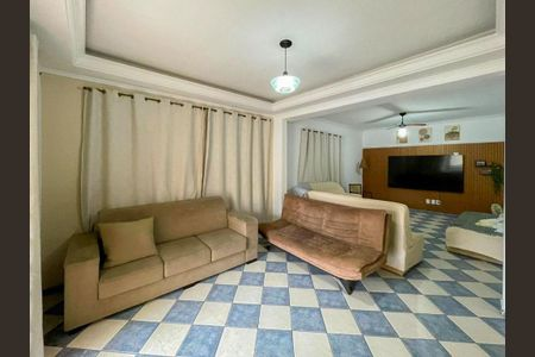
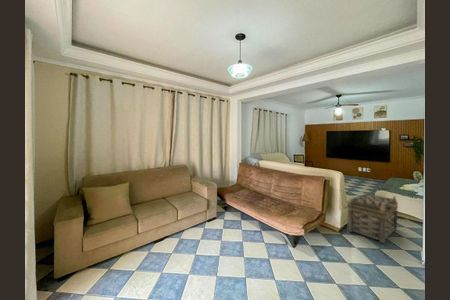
+ basket [346,193,399,244]
